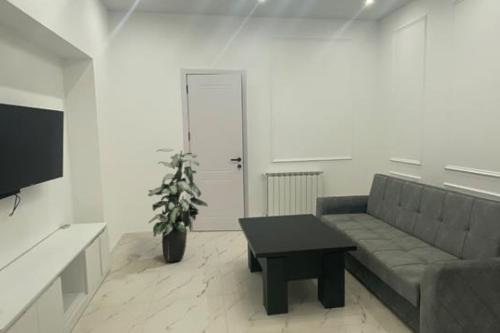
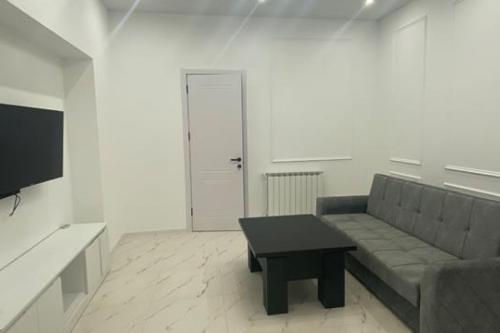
- indoor plant [147,147,209,263]
